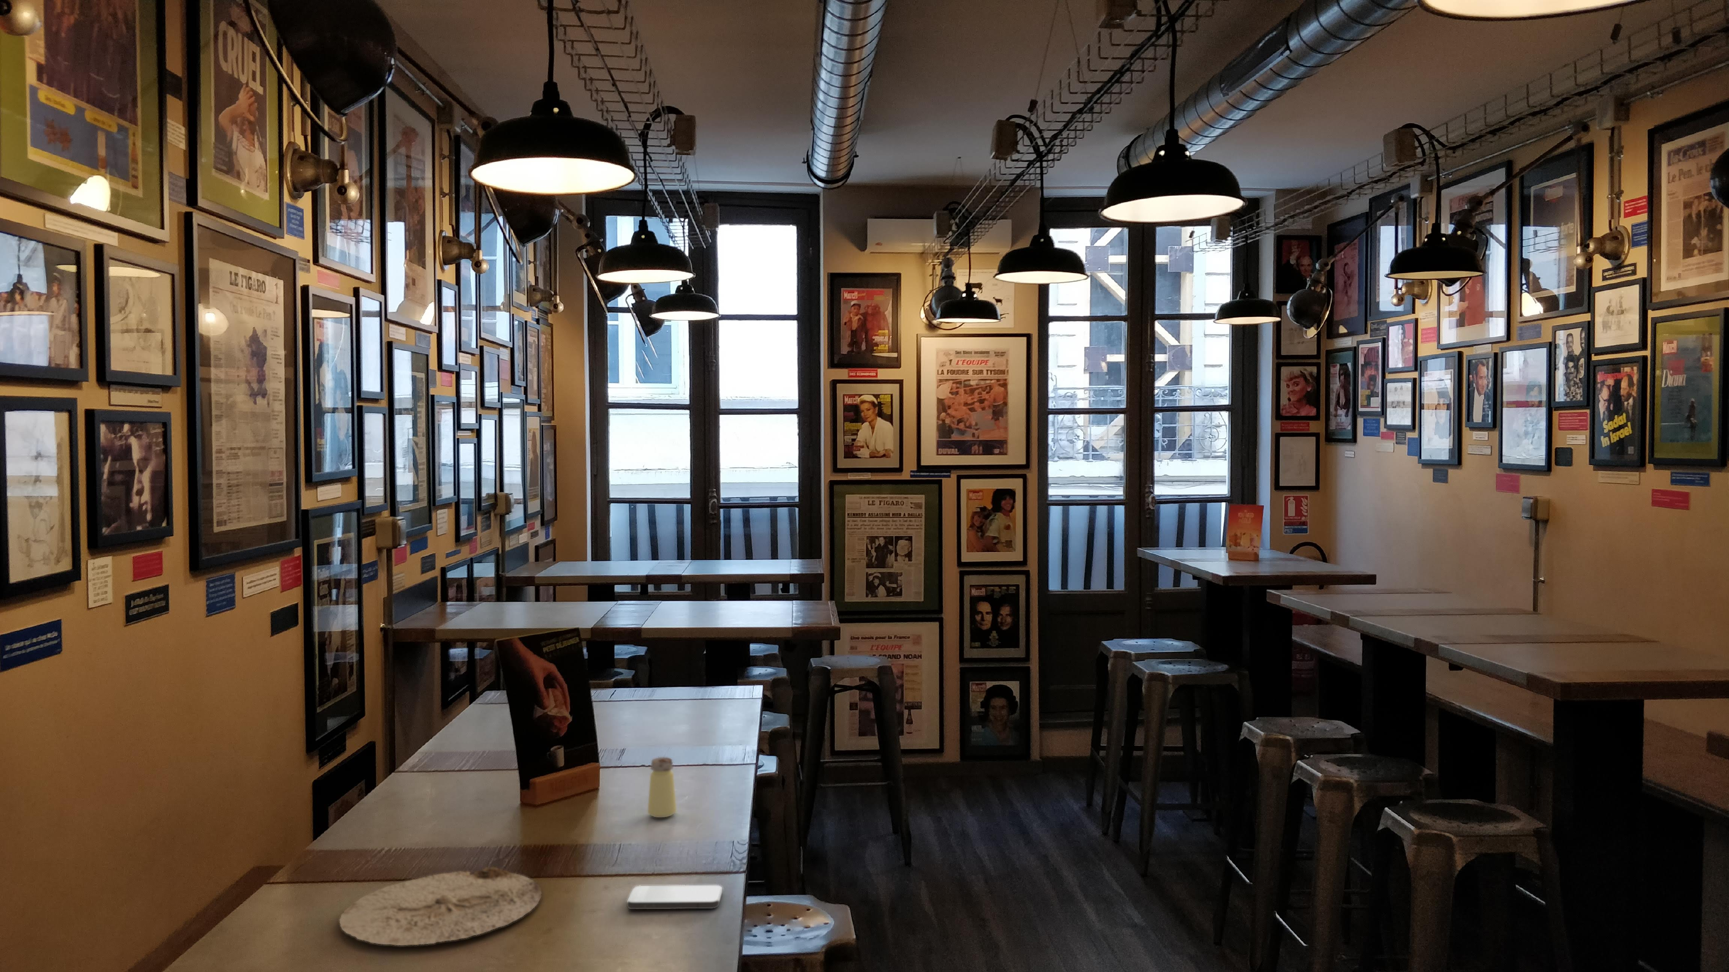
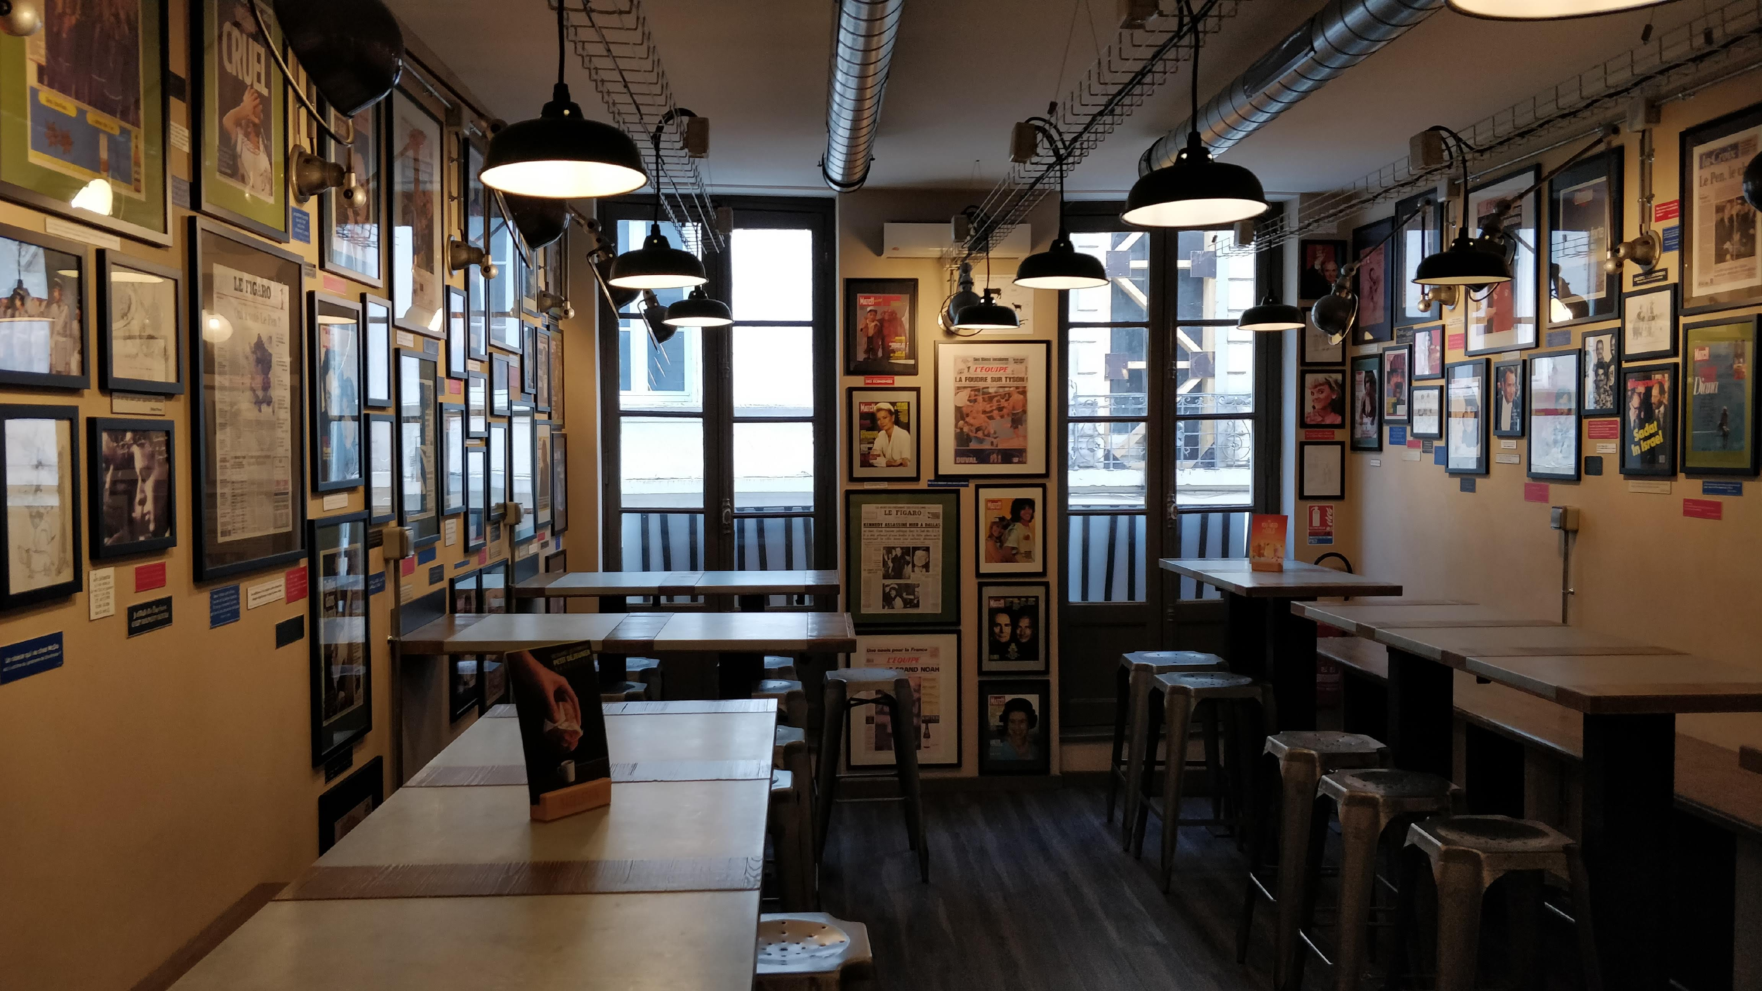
- plate [338,866,542,946]
- saltshaker [647,757,677,818]
- smartphone [627,884,723,909]
